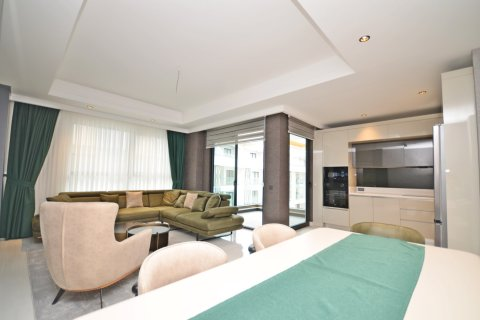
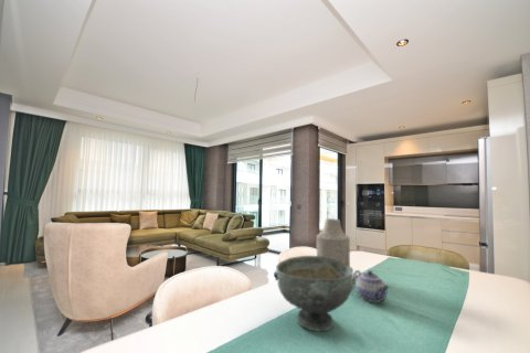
+ teapot [352,269,391,303]
+ decorative bowl [275,255,354,332]
+ vase [316,217,351,267]
